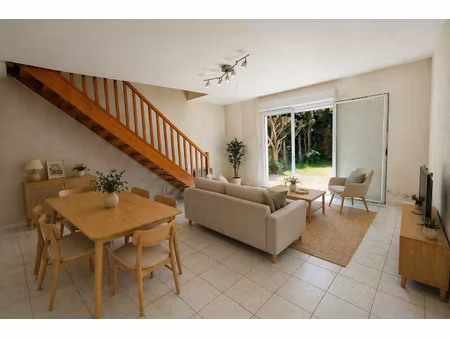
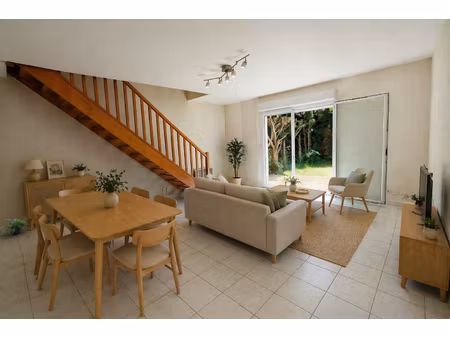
+ potted plant [0,217,33,238]
